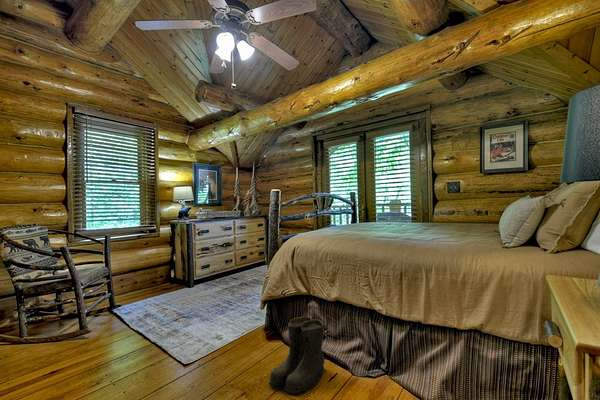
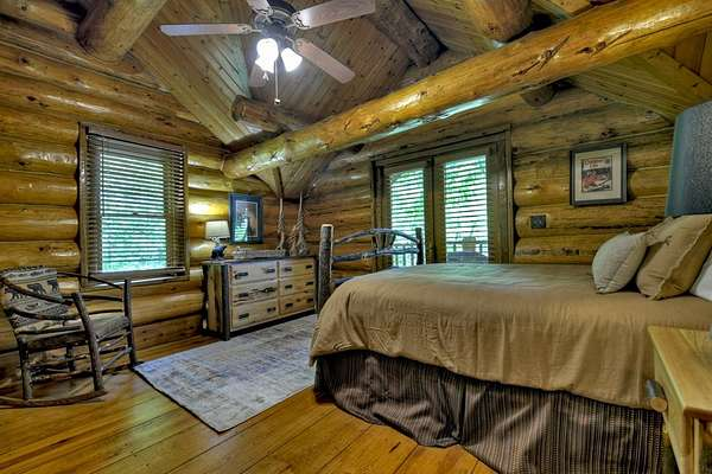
- boots [268,316,327,398]
